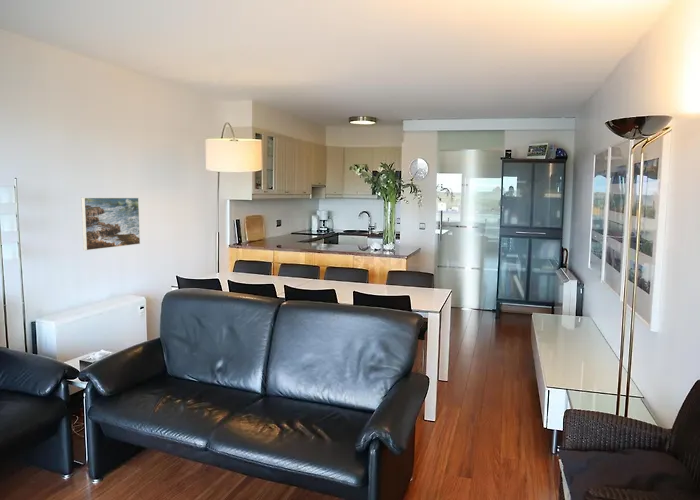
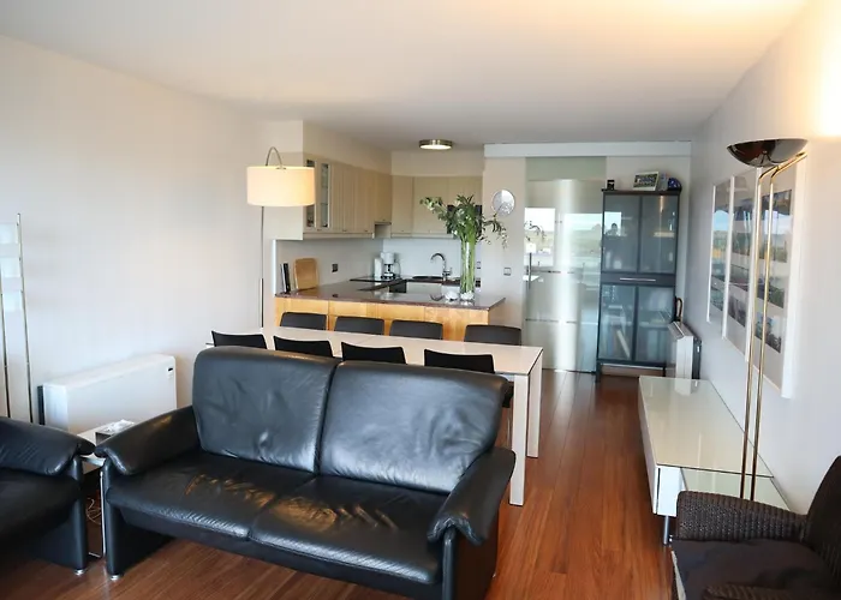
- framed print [80,197,141,251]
